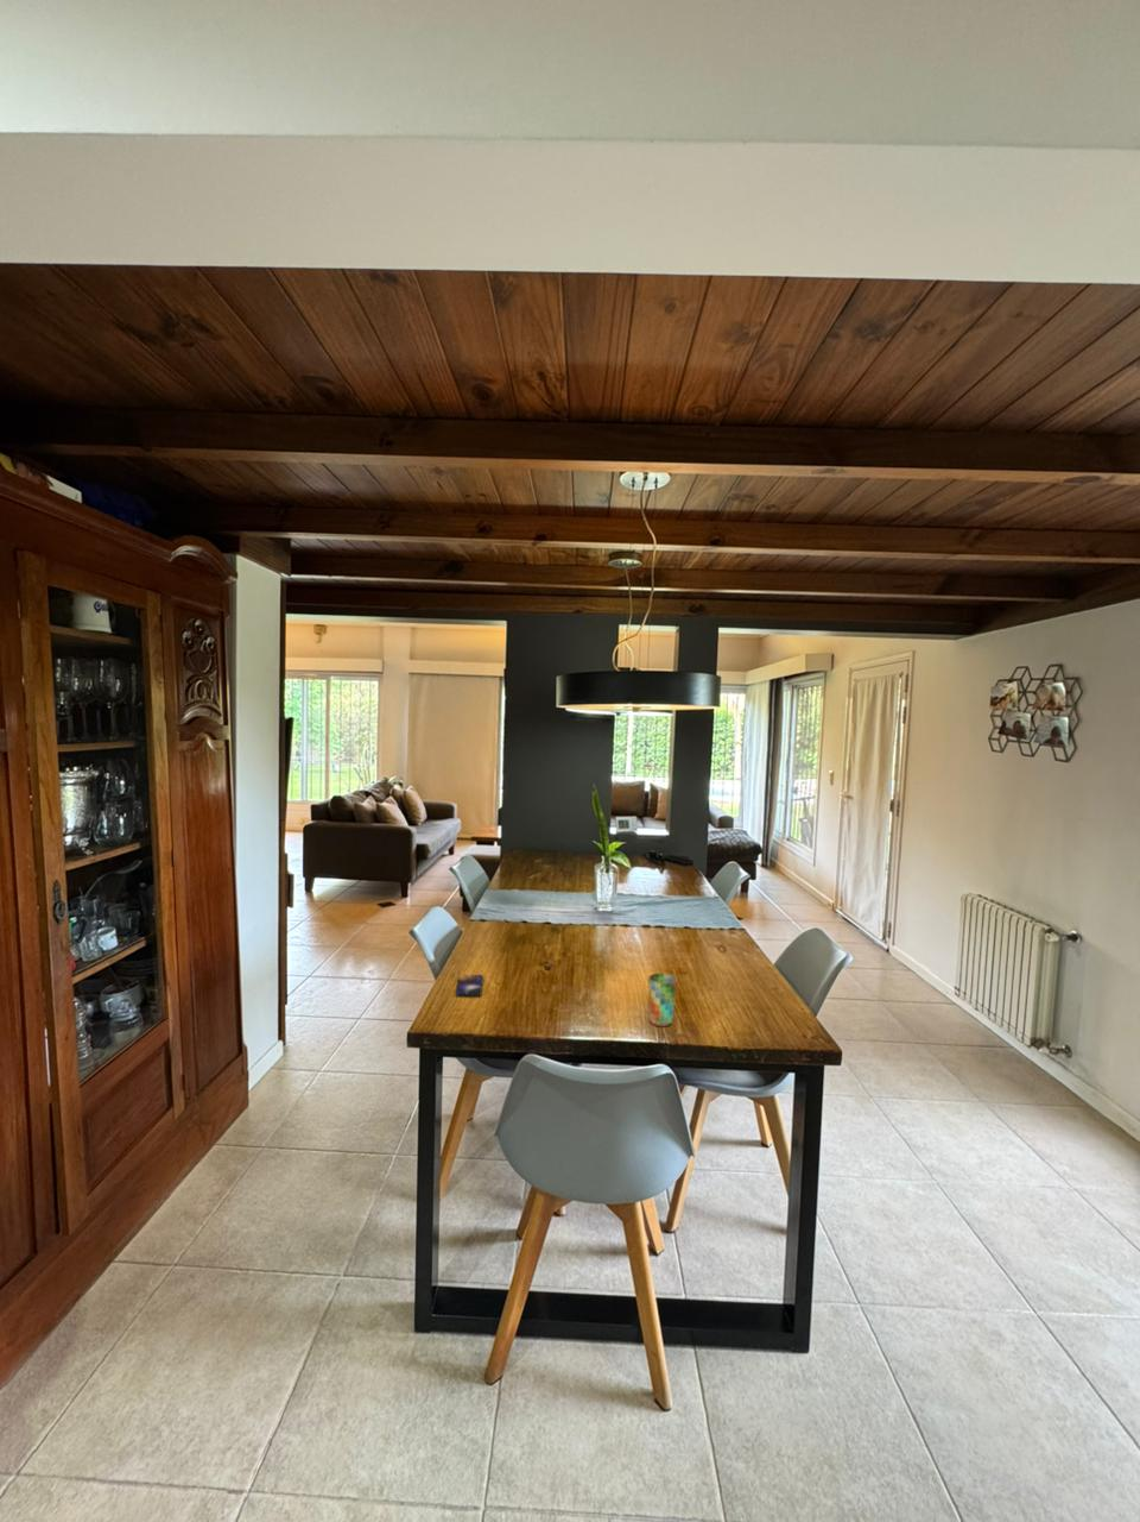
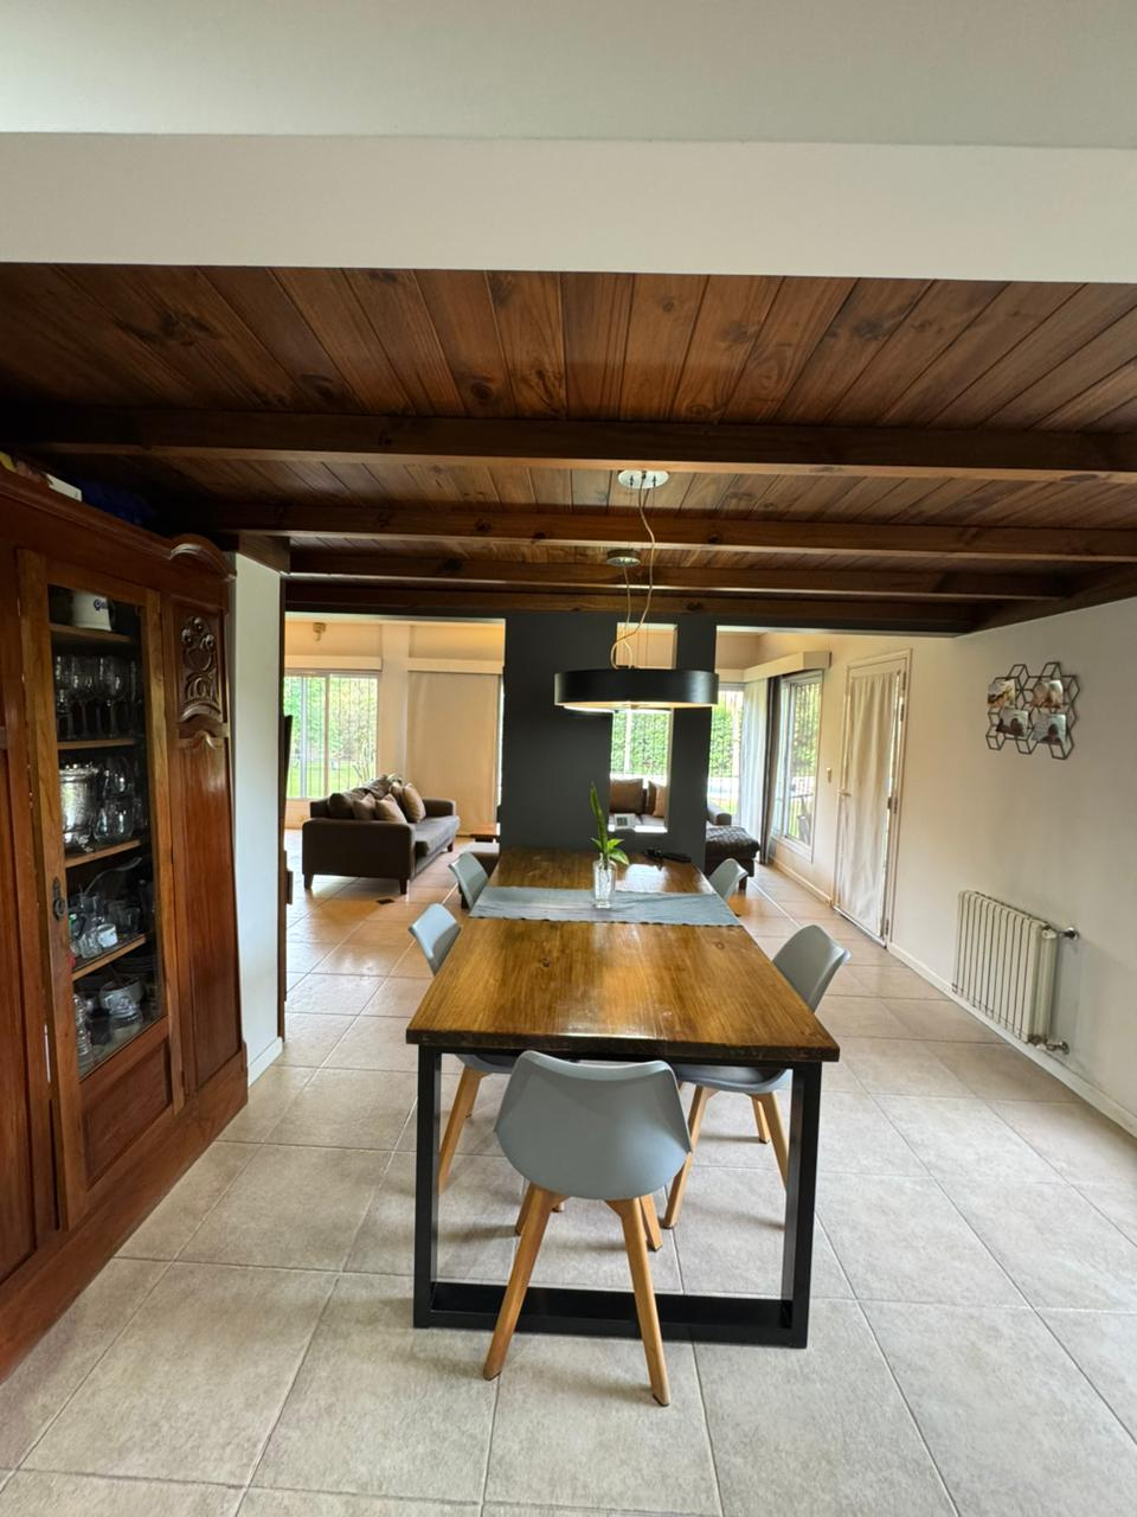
- cup [647,973,677,1027]
- smartphone [455,974,485,997]
